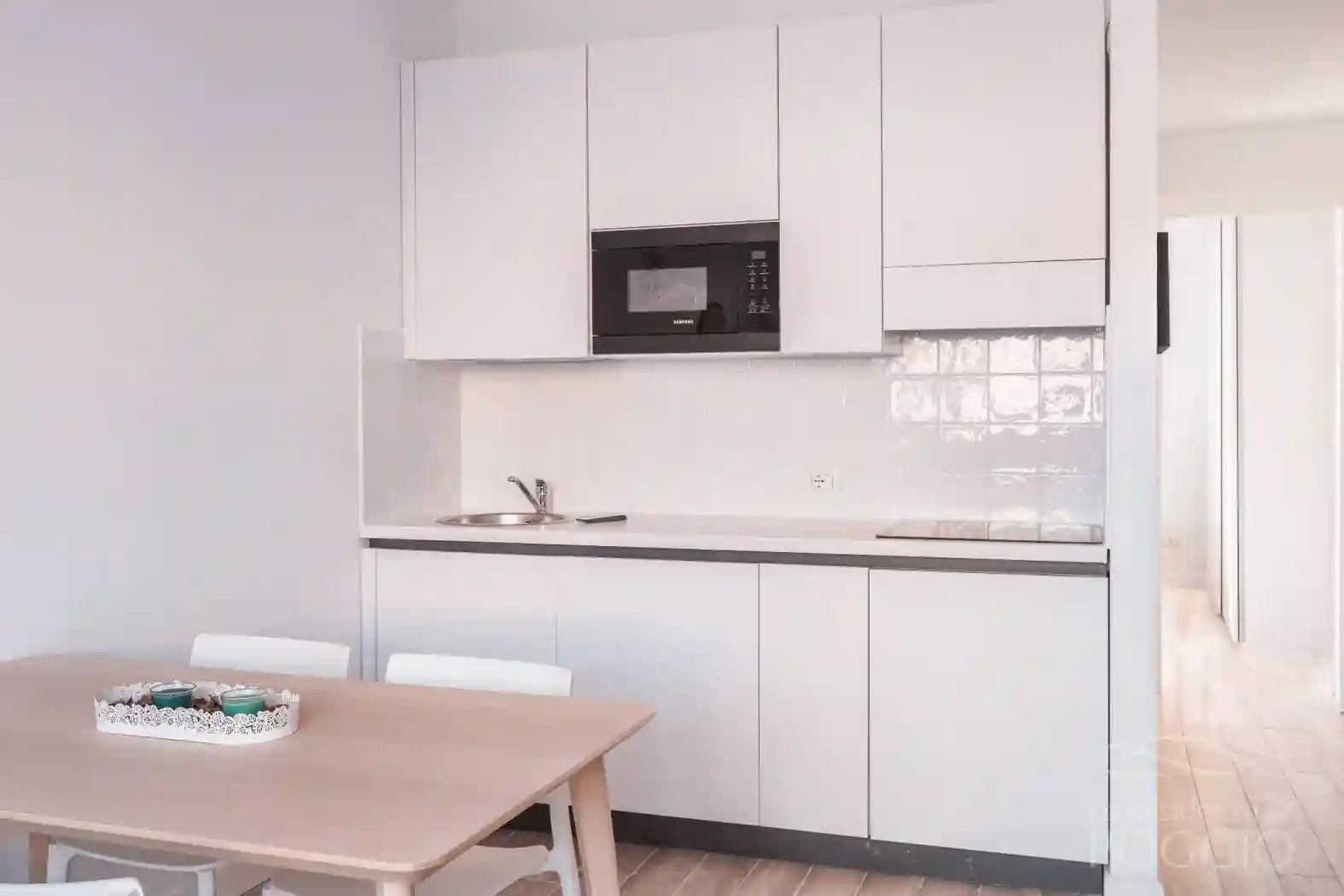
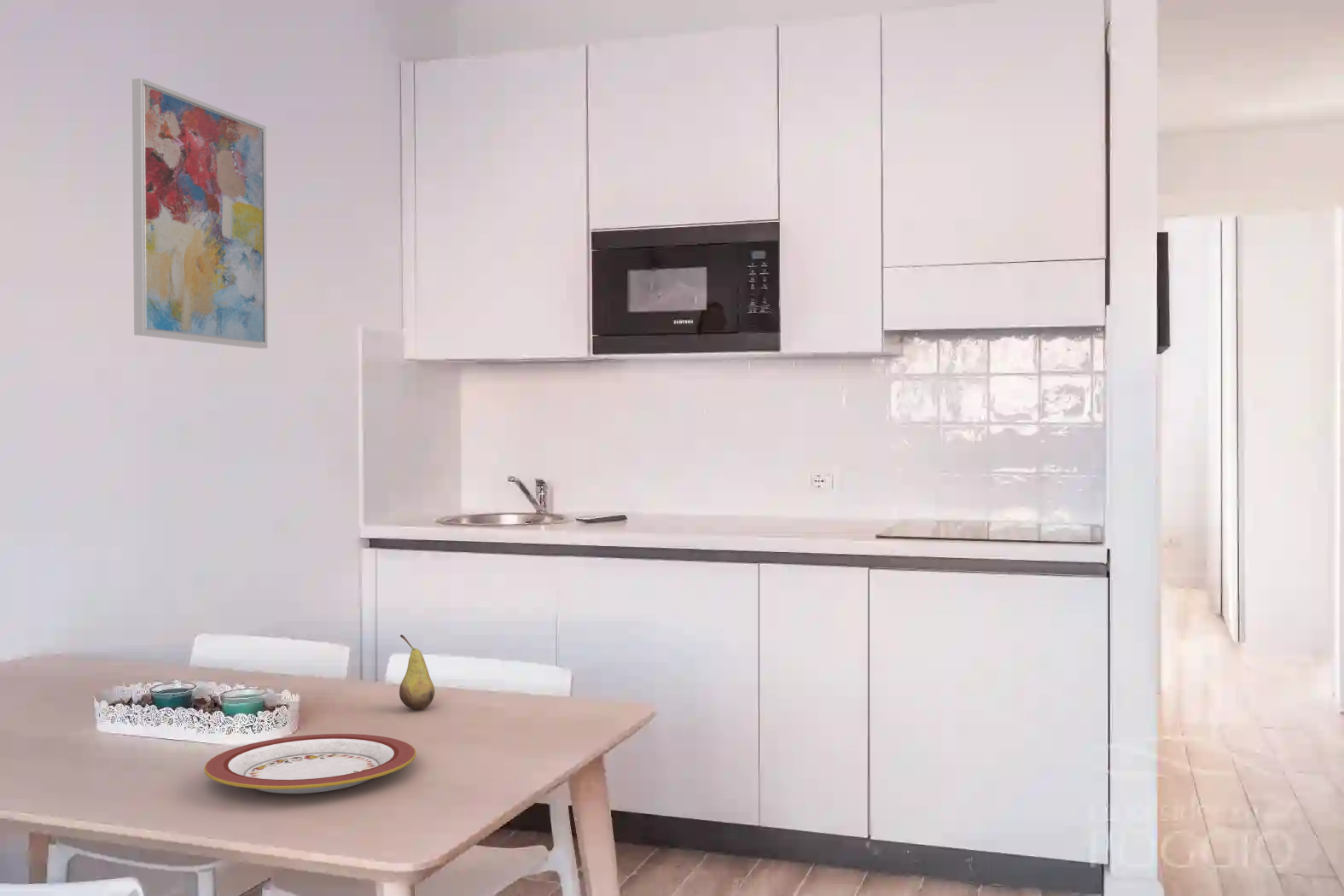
+ plate [203,733,417,794]
+ wall art [131,78,268,350]
+ fruit [399,634,435,710]
